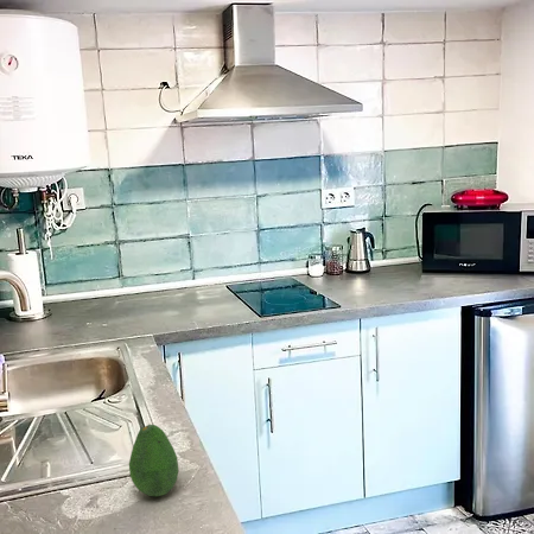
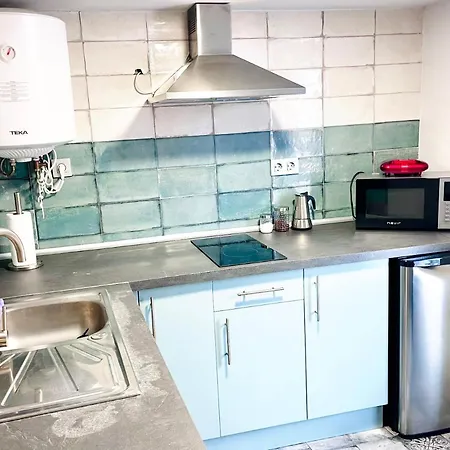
- fruit [128,424,179,497]
